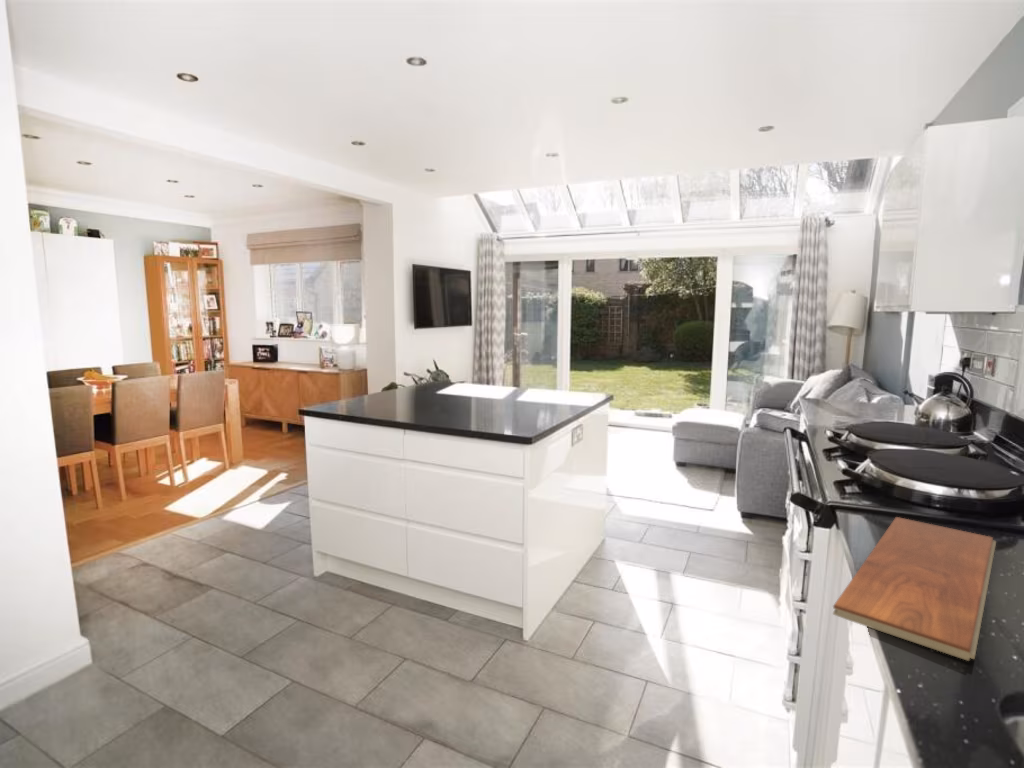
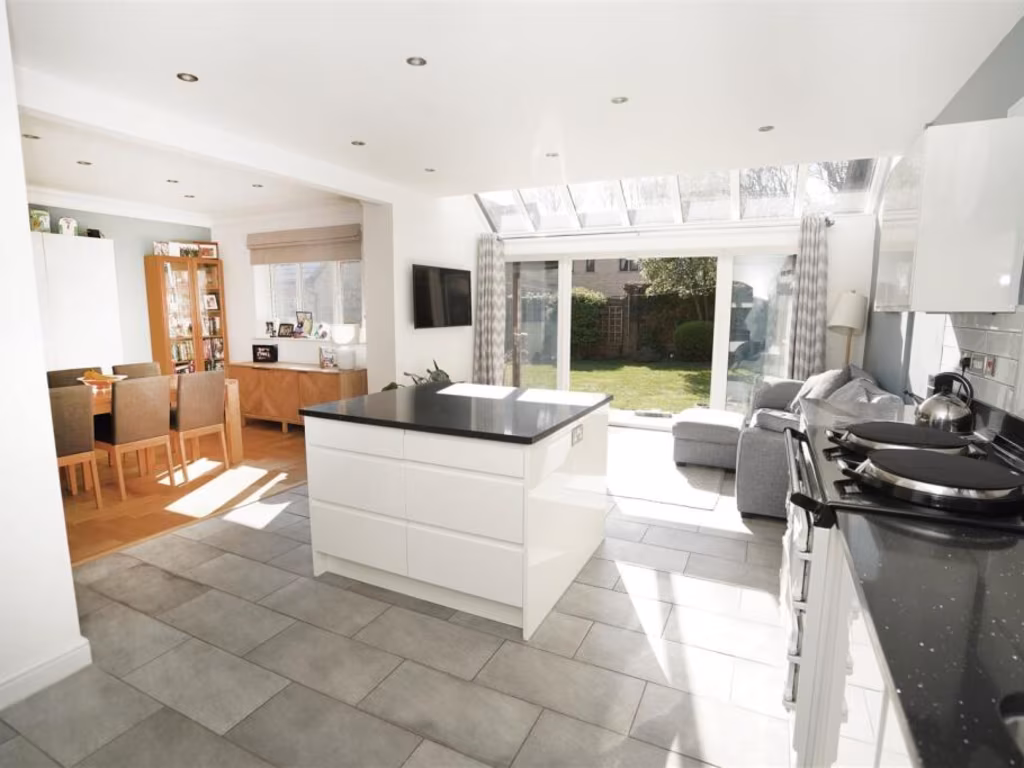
- chopping board [832,516,997,662]
